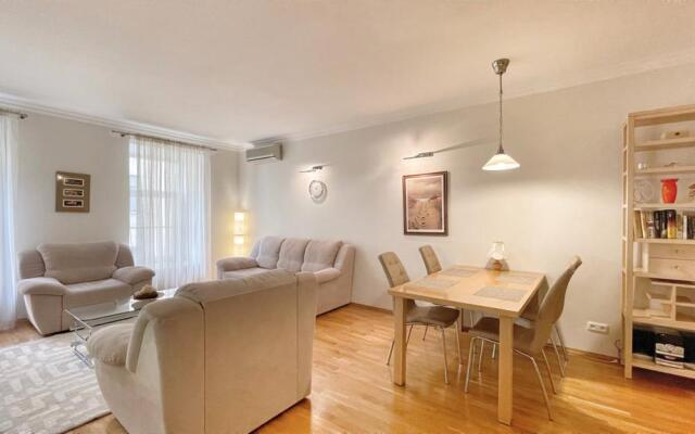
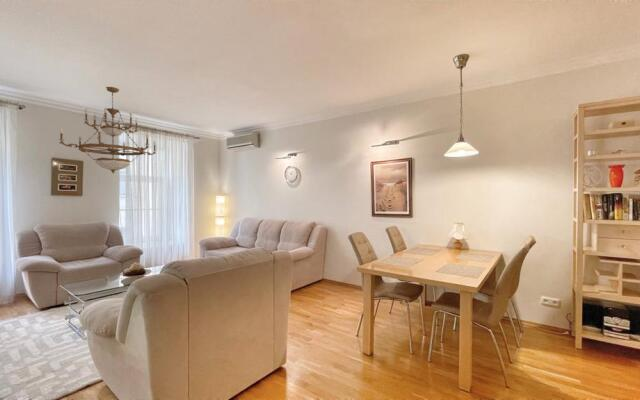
+ chandelier [58,86,157,174]
